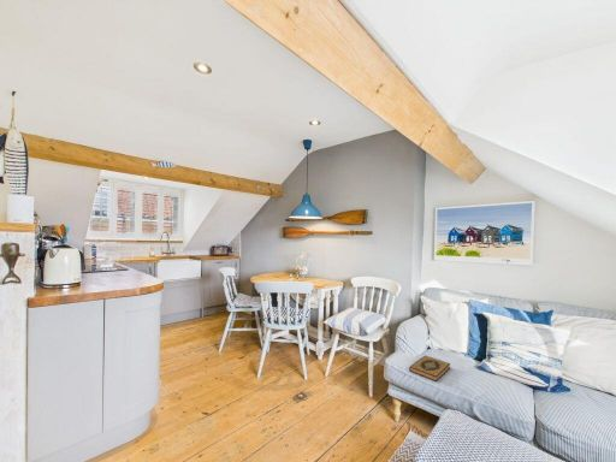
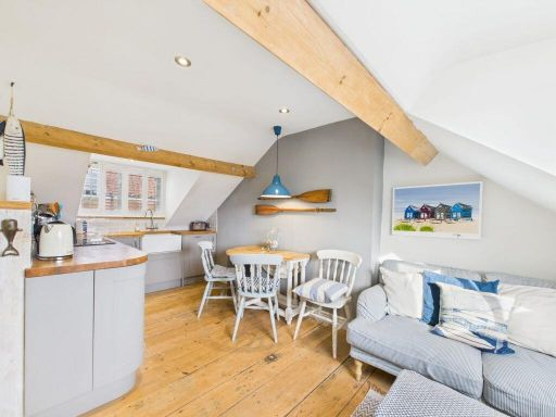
- hardback book [408,354,451,383]
